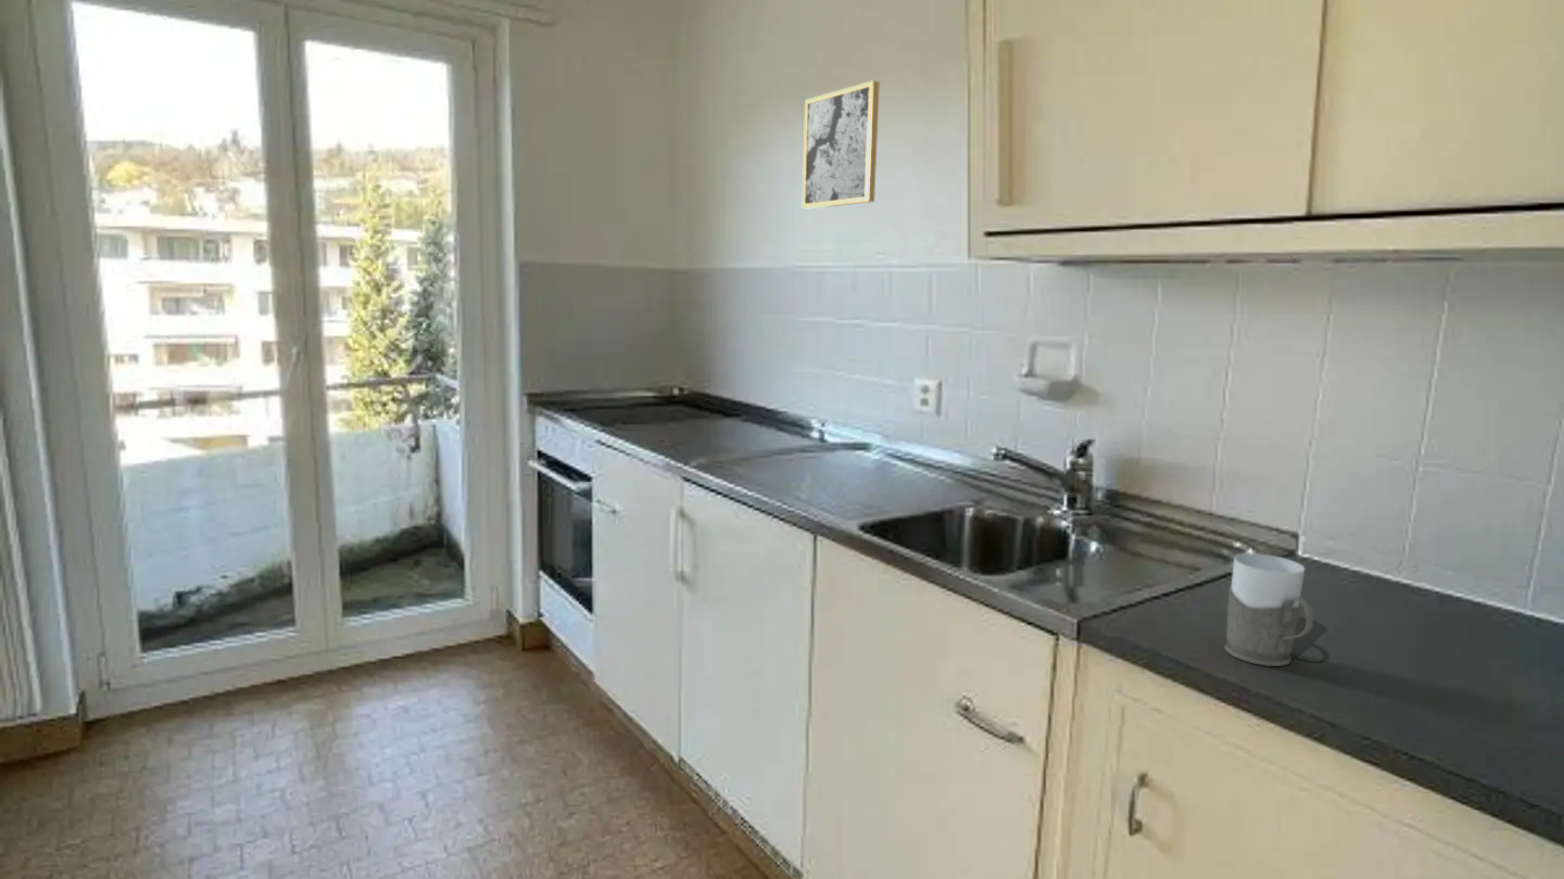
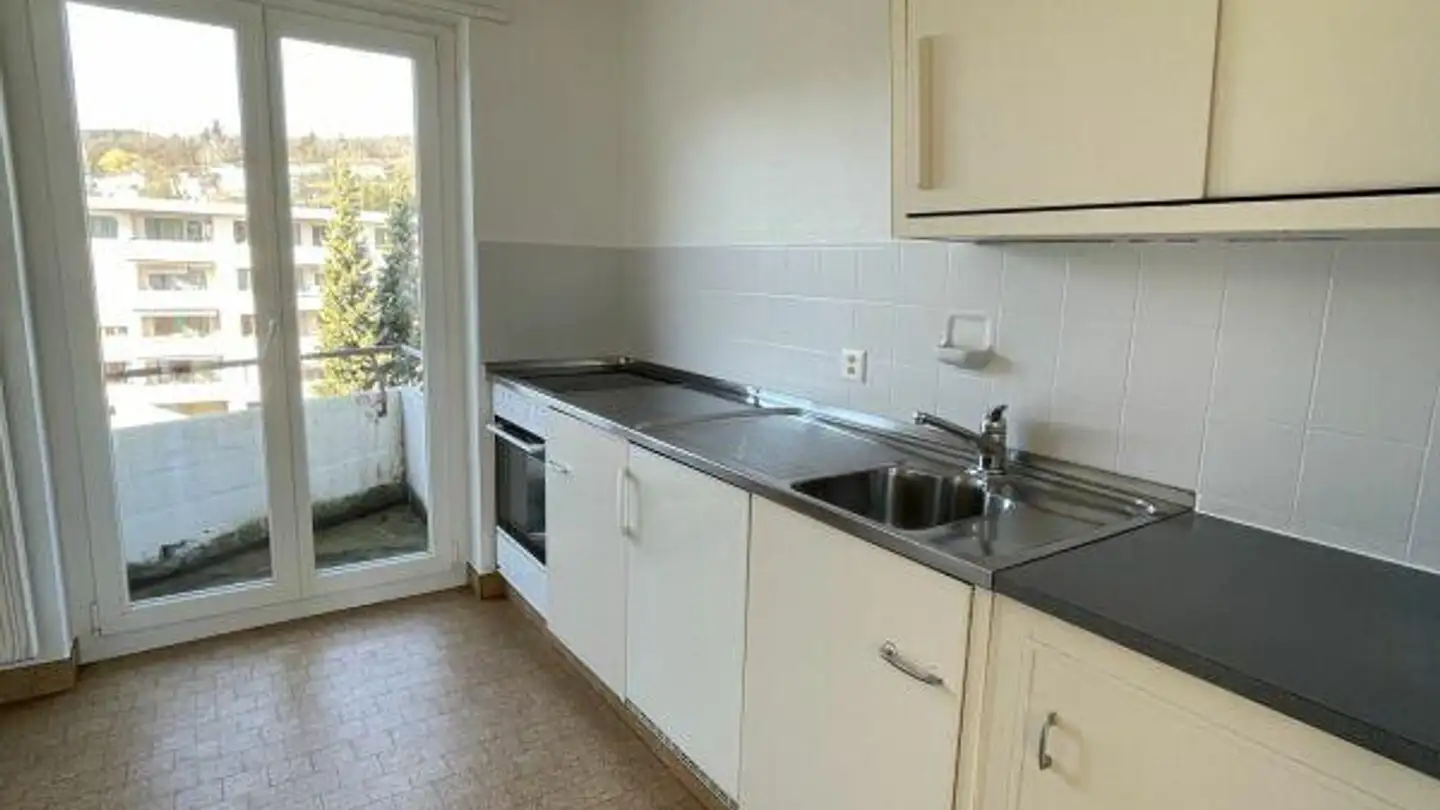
- wall art [802,79,881,209]
- mug [1224,552,1314,667]
